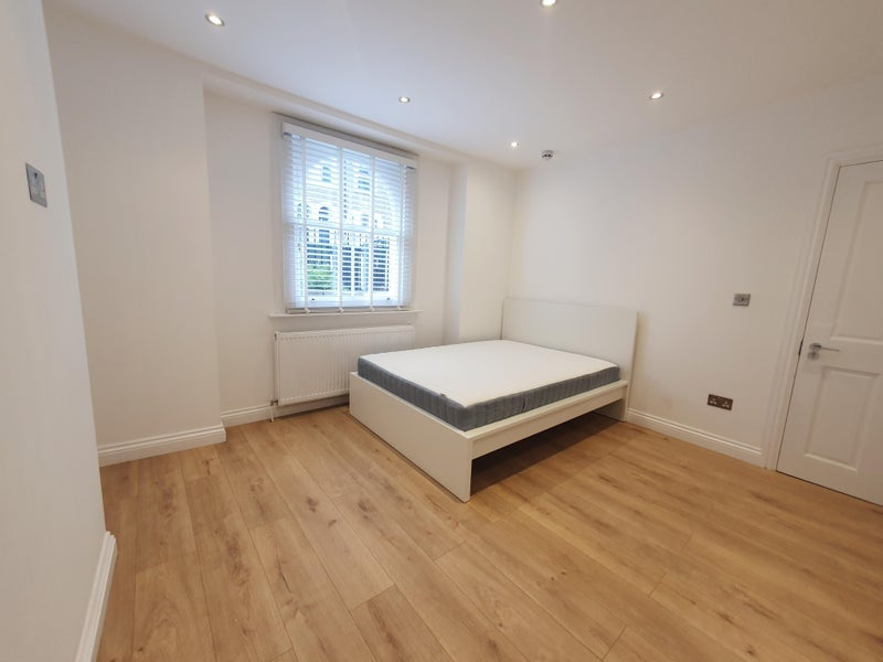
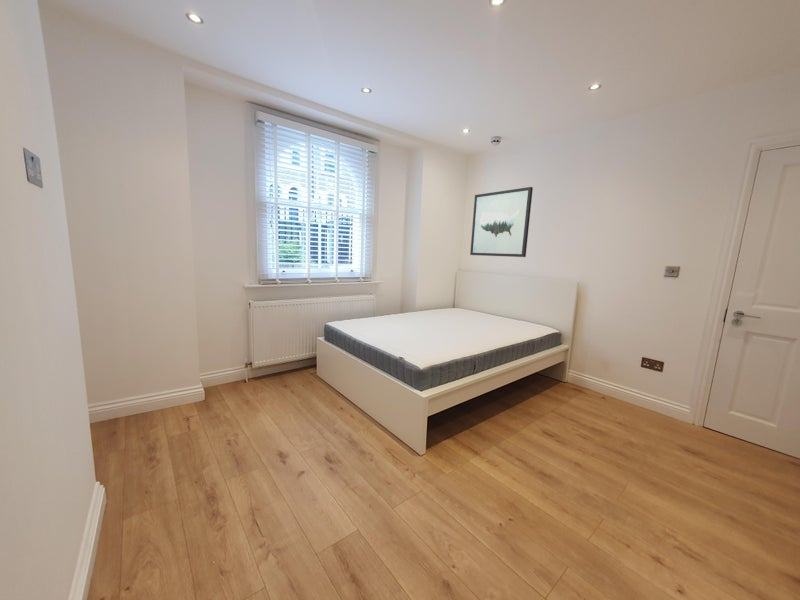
+ wall art [469,186,534,258]
